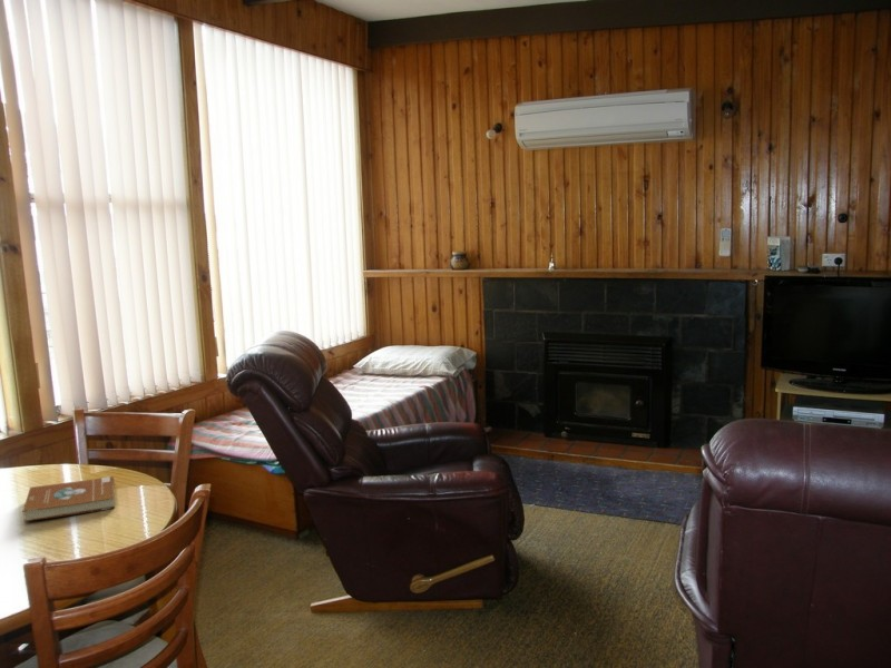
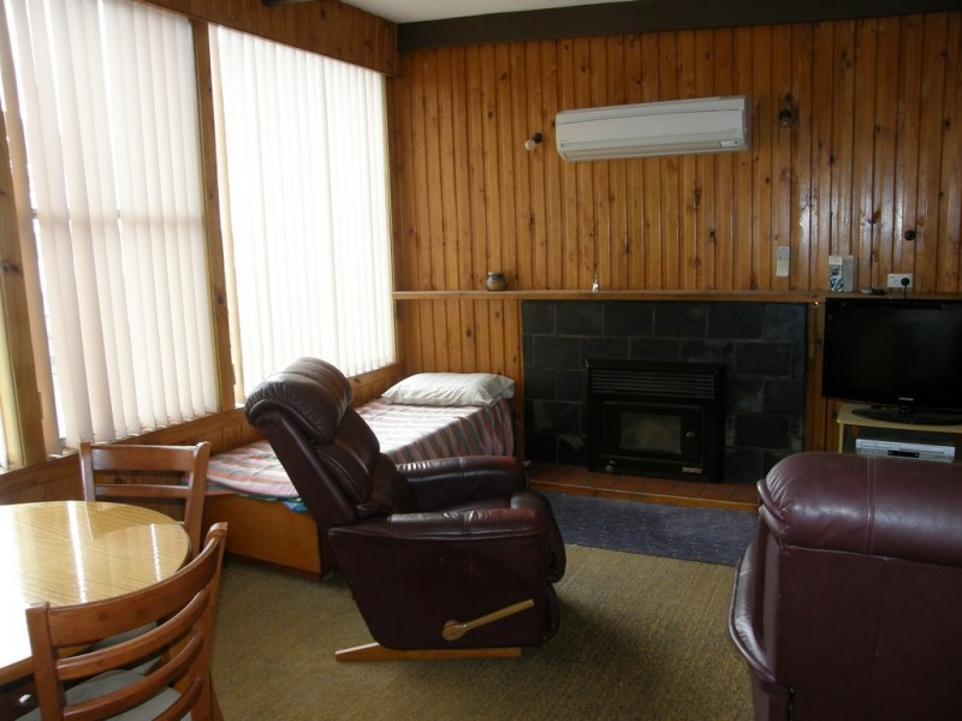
- book [21,475,116,522]
